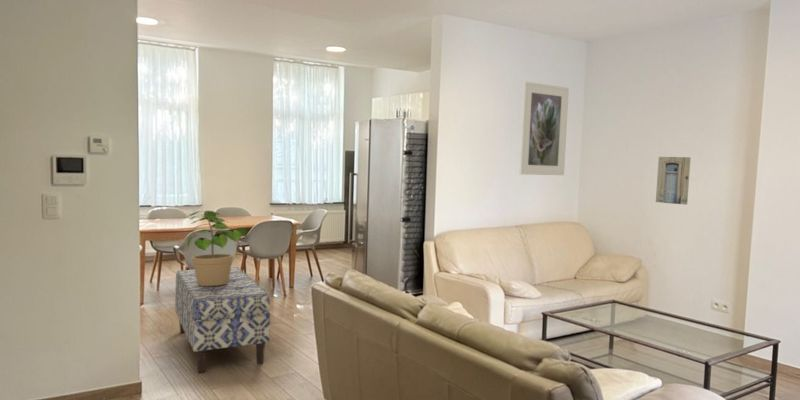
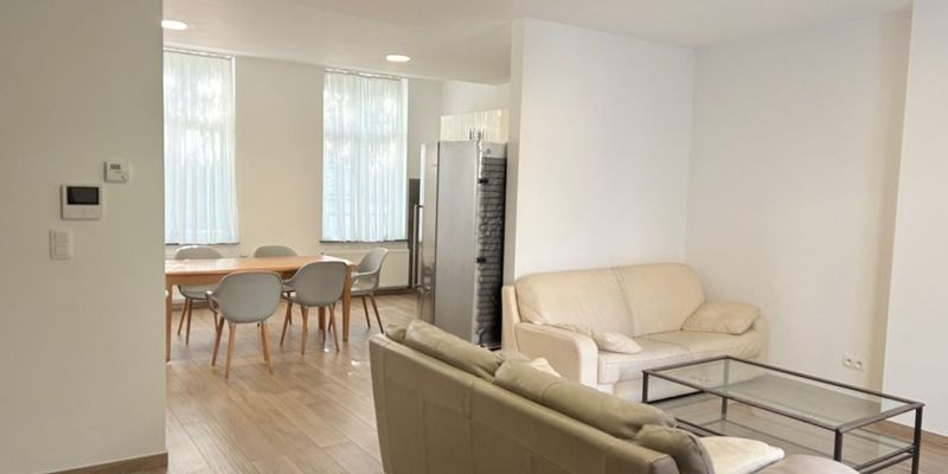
- wall art [655,156,692,206]
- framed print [518,81,570,176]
- potted plant [186,210,248,286]
- bench [174,266,271,374]
